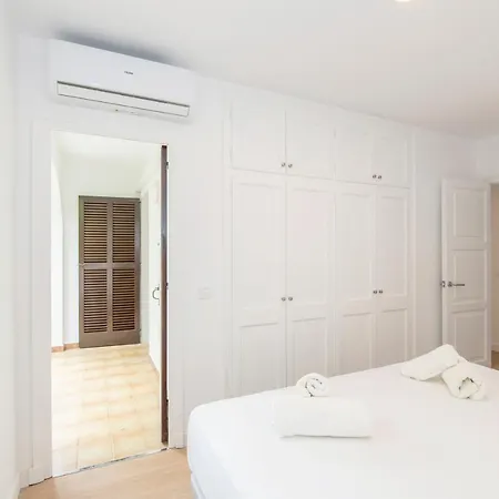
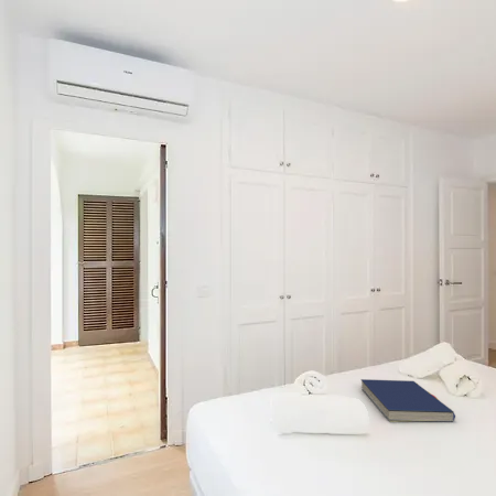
+ book [360,378,456,423]
